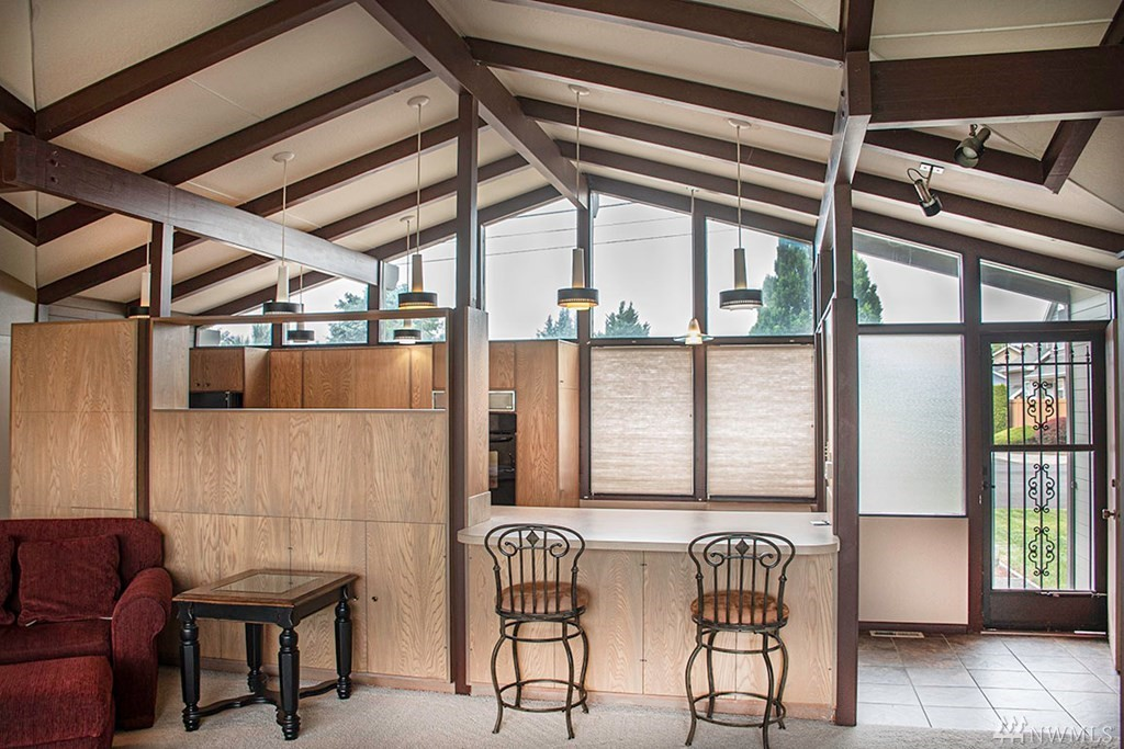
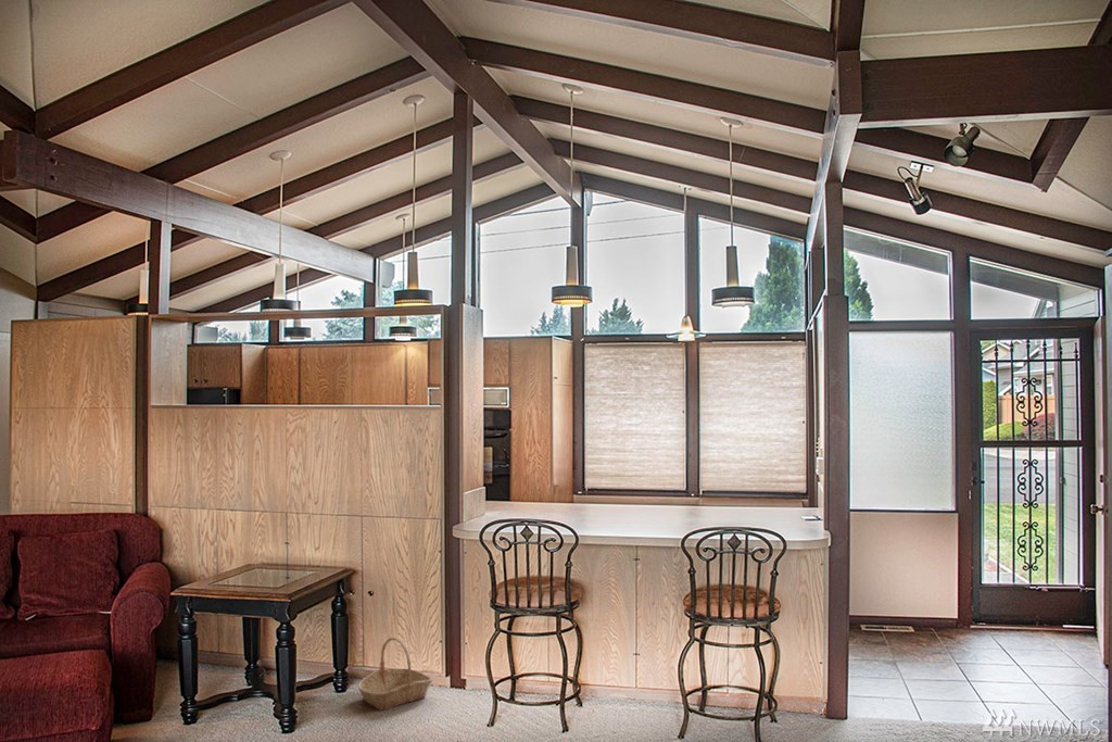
+ basket [356,637,433,712]
